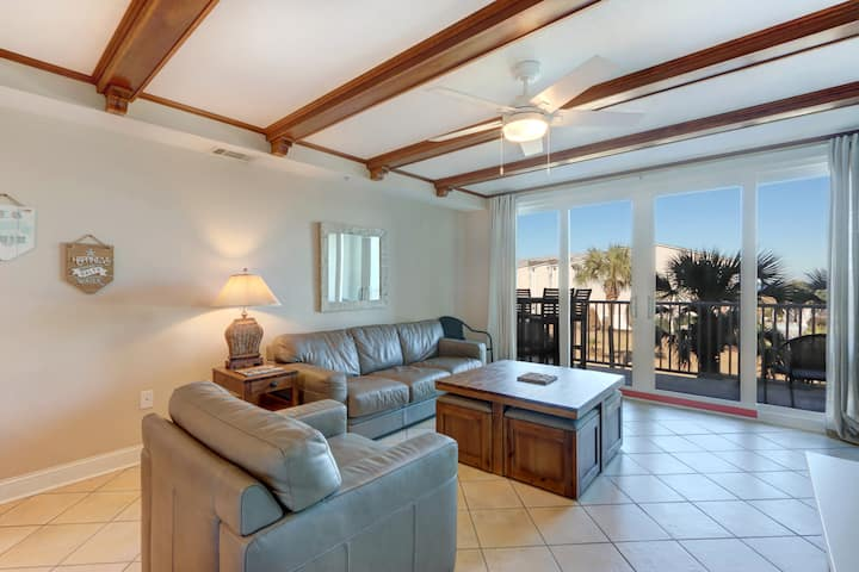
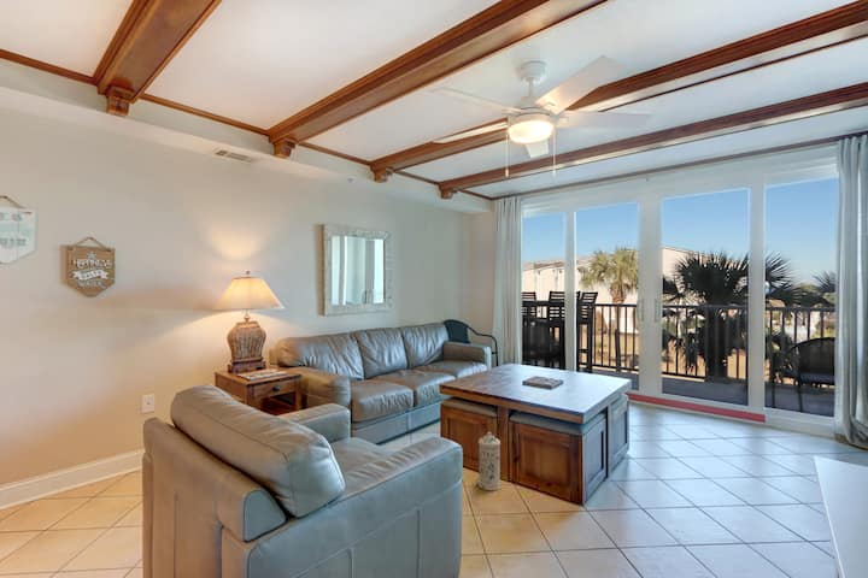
+ water filter [477,431,502,491]
